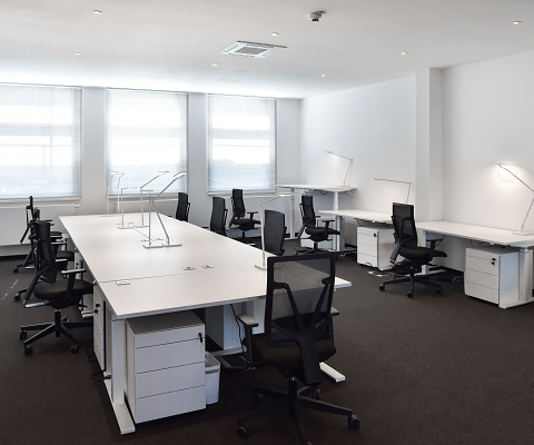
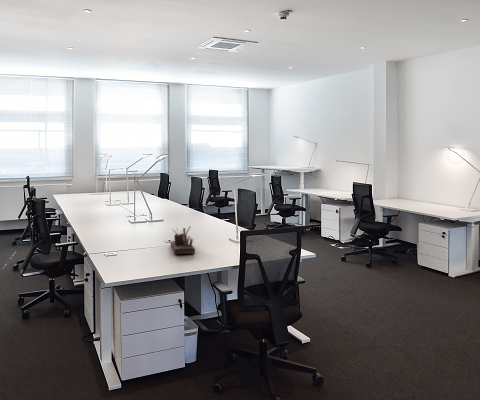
+ desk organizer [170,225,196,255]
